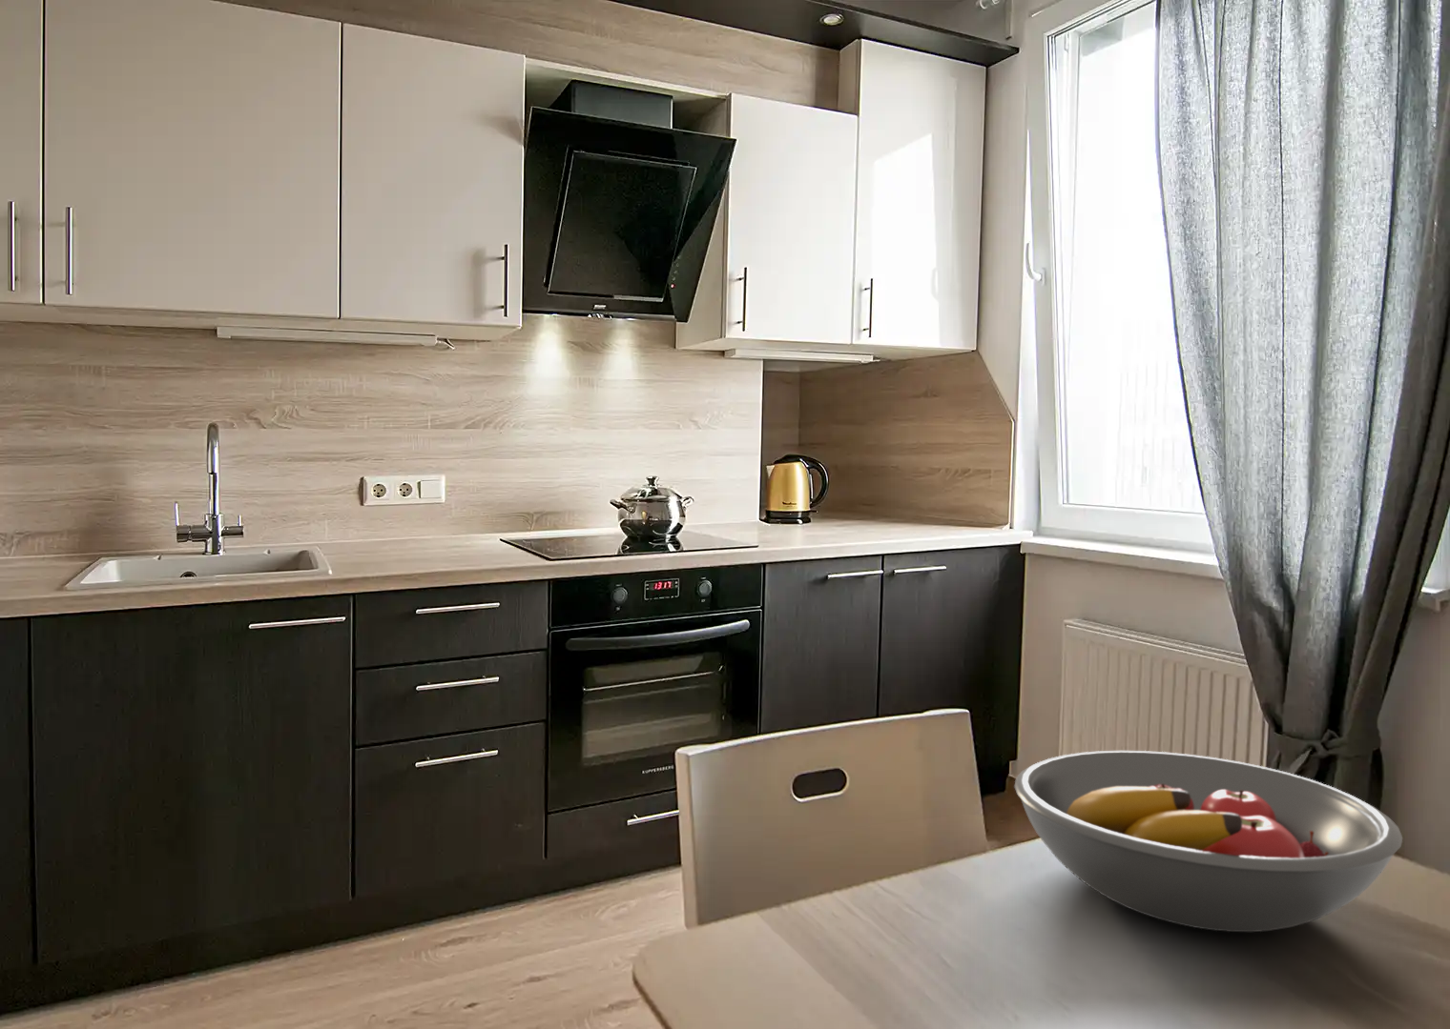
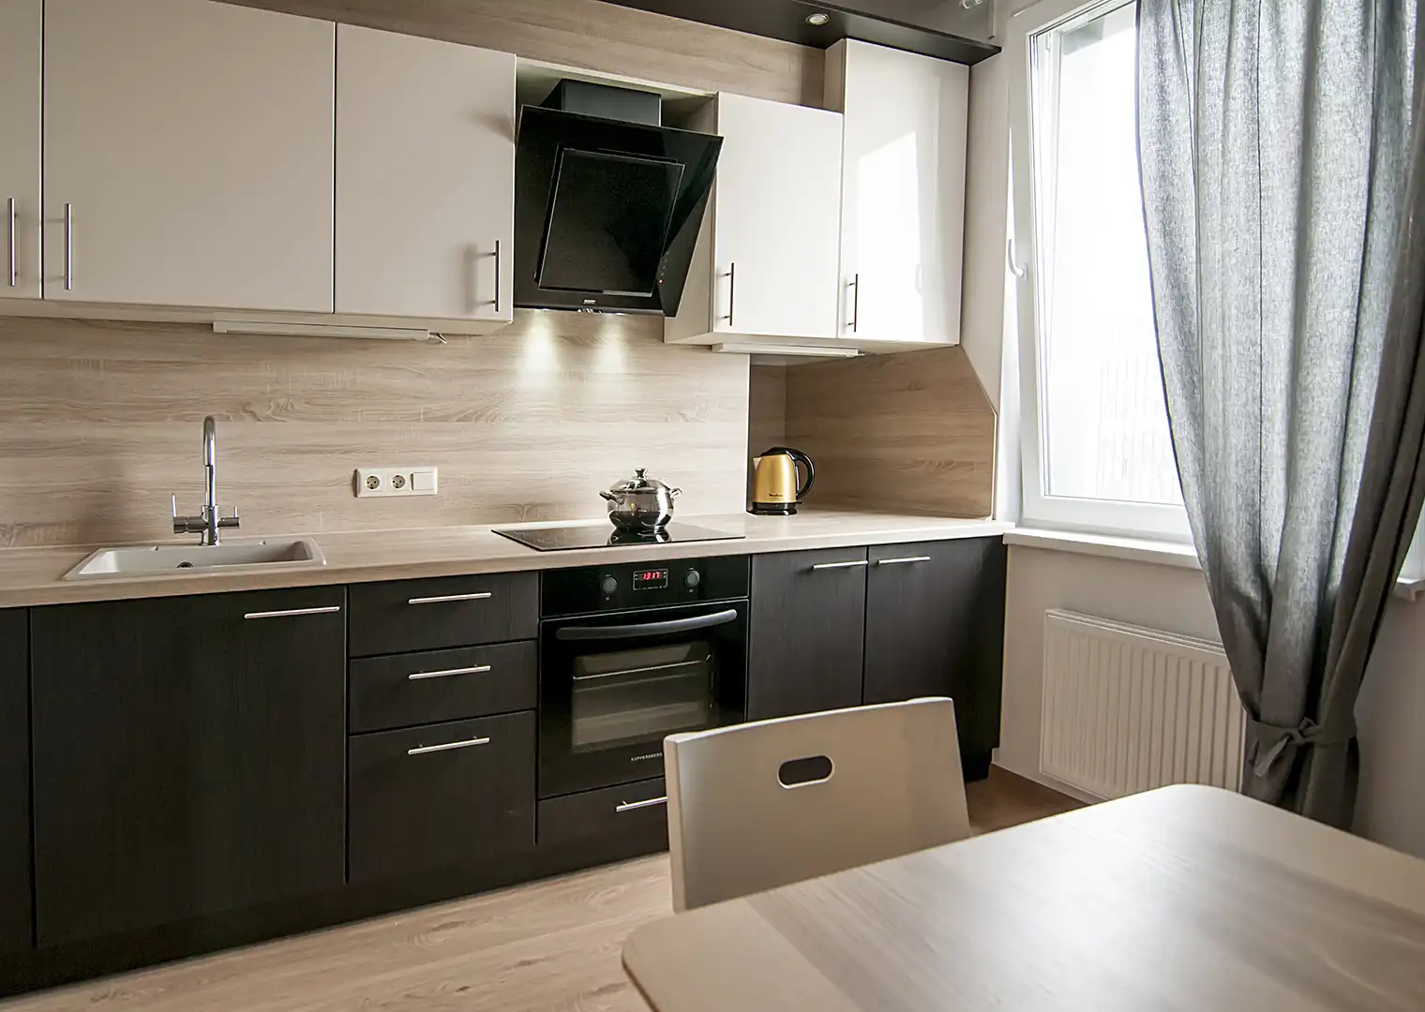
- fruit bowl [1013,749,1403,933]
